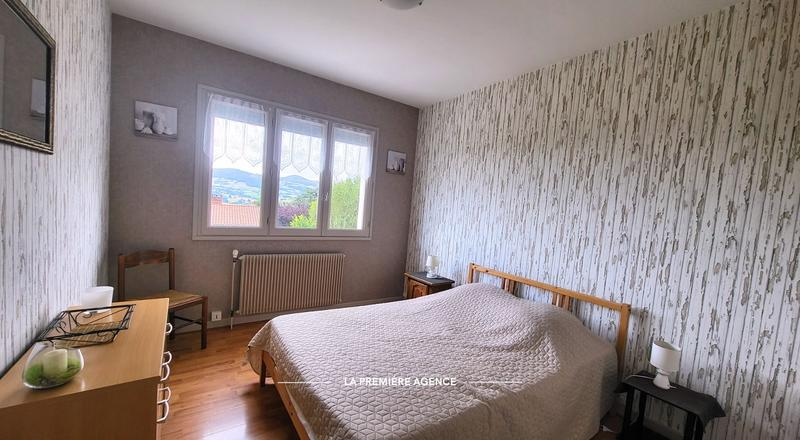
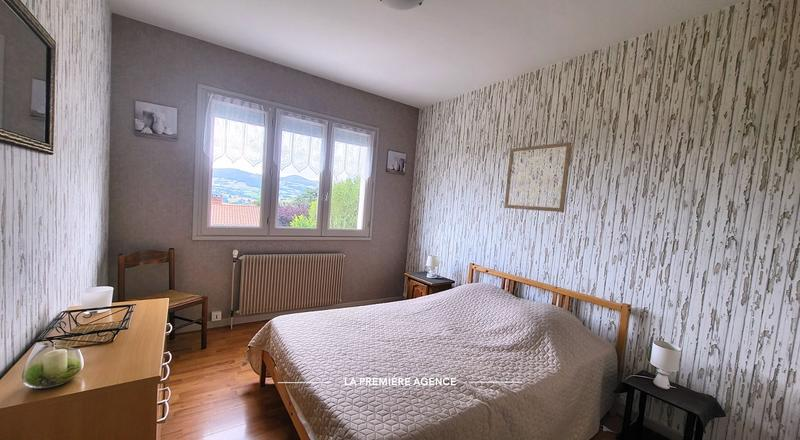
+ wall art [503,141,573,213]
